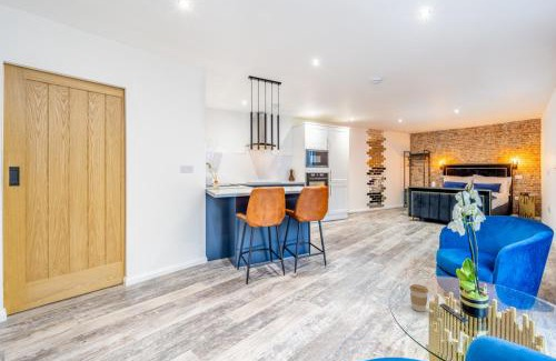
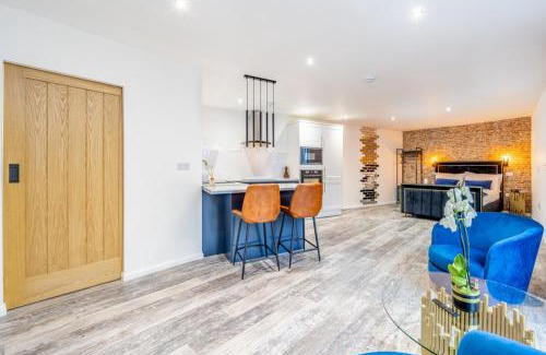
- coffee cup [408,283,429,313]
